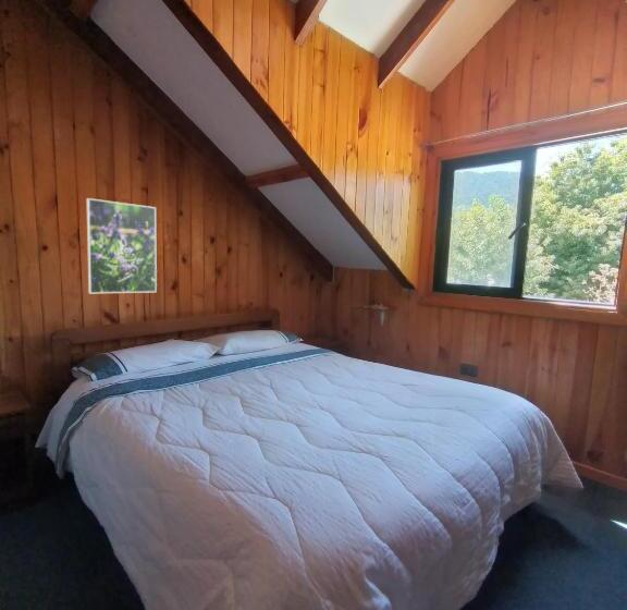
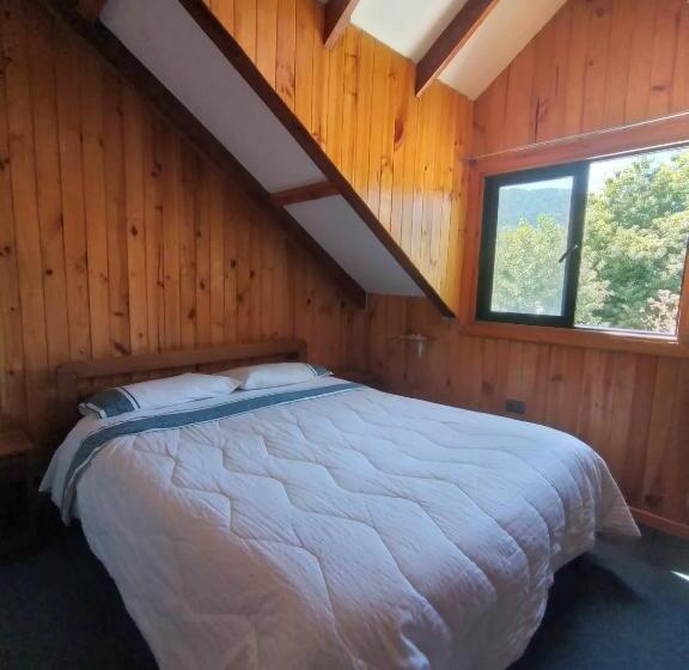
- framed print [85,197,158,294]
